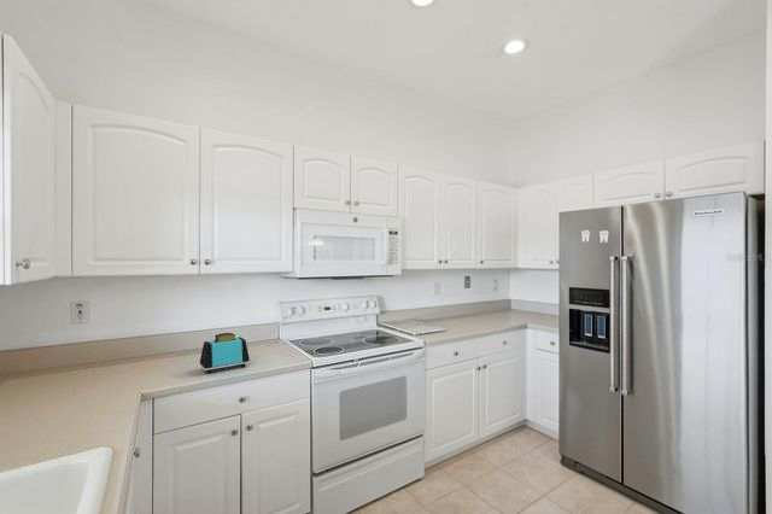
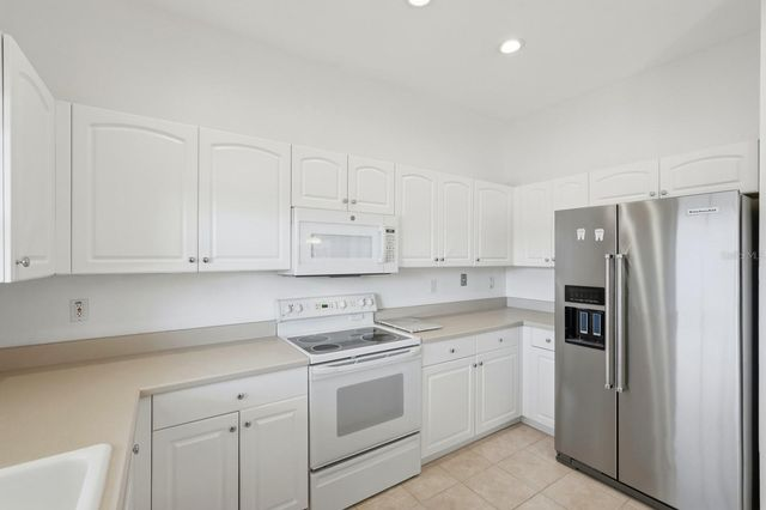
- toaster [199,332,251,374]
